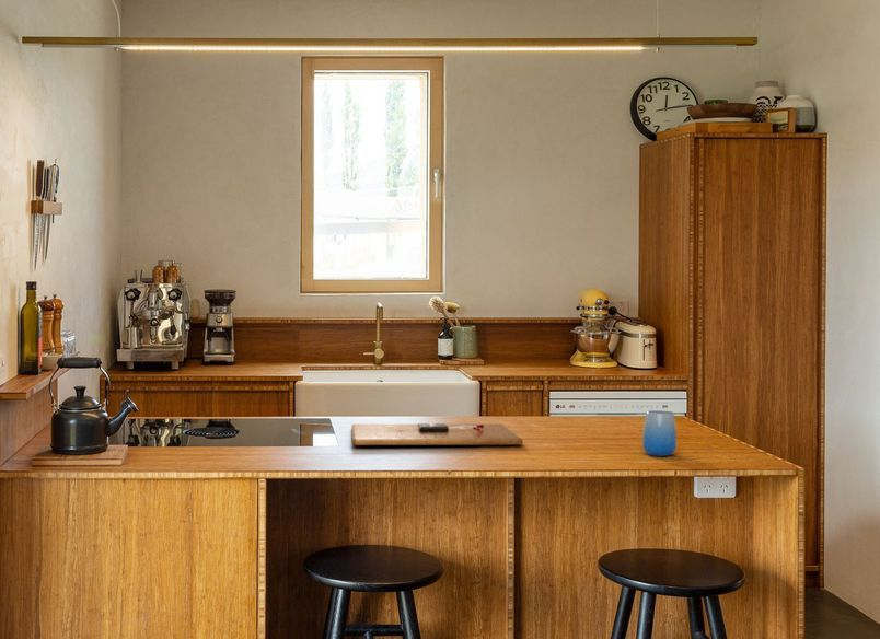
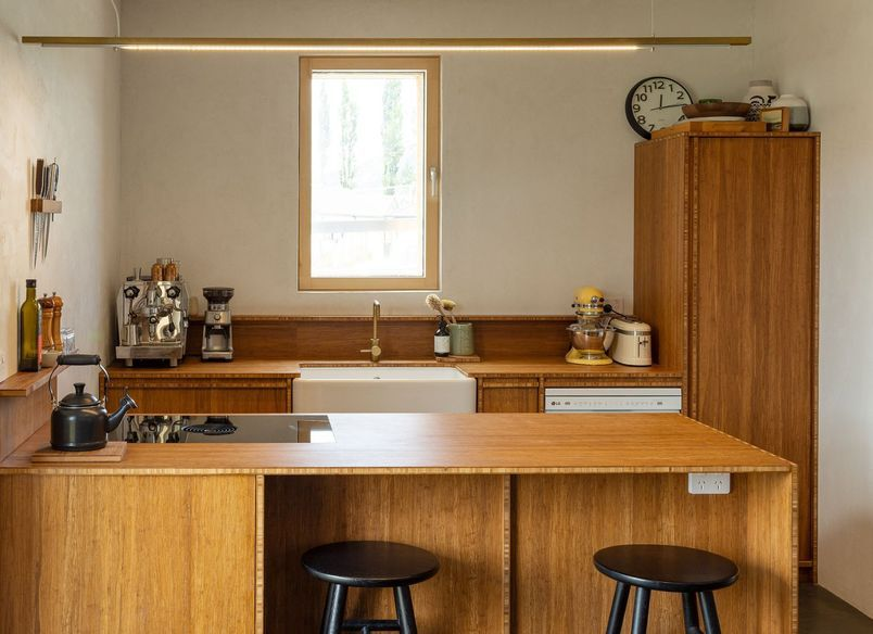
- cutting board [350,422,524,446]
- cup [641,409,678,457]
